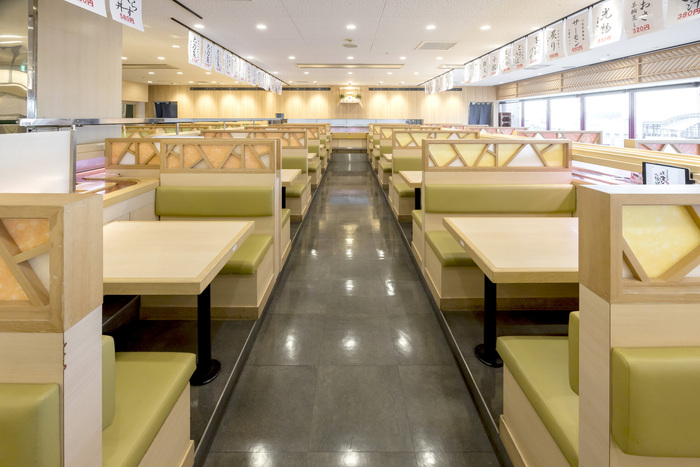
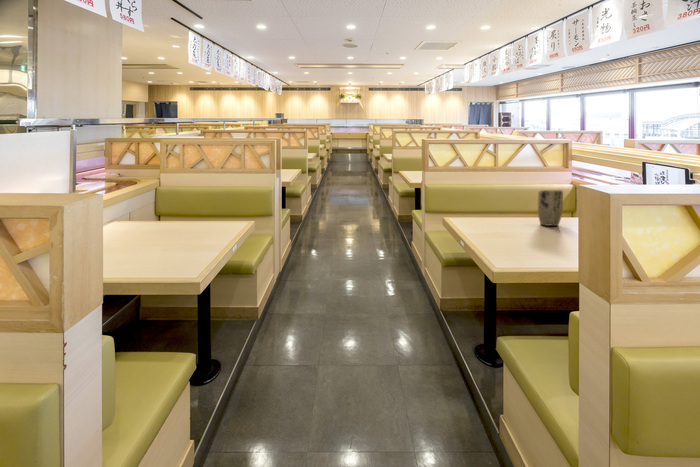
+ plant pot [537,189,564,227]
